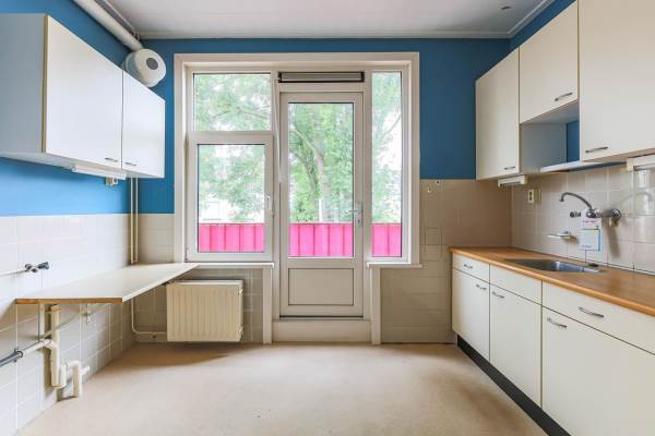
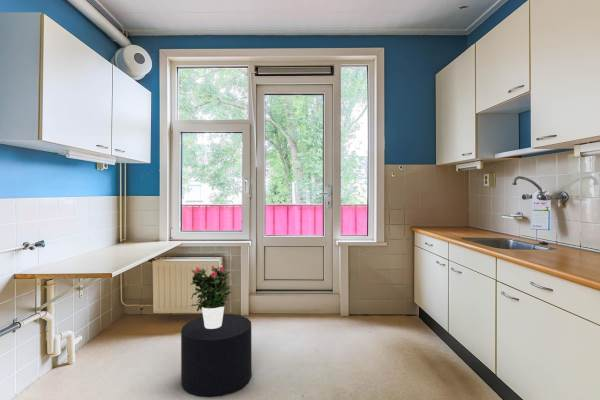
+ potted flower [189,265,232,329]
+ stool [180,313,253,398]
